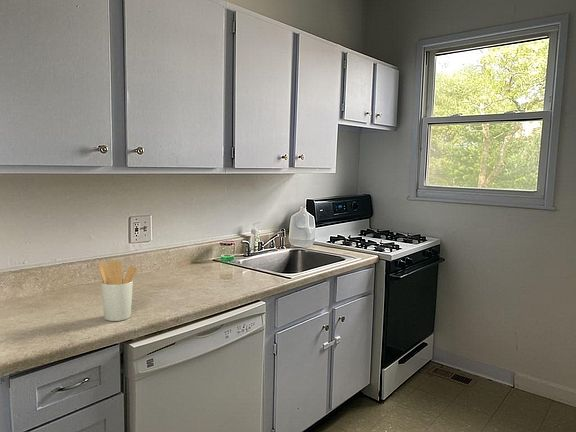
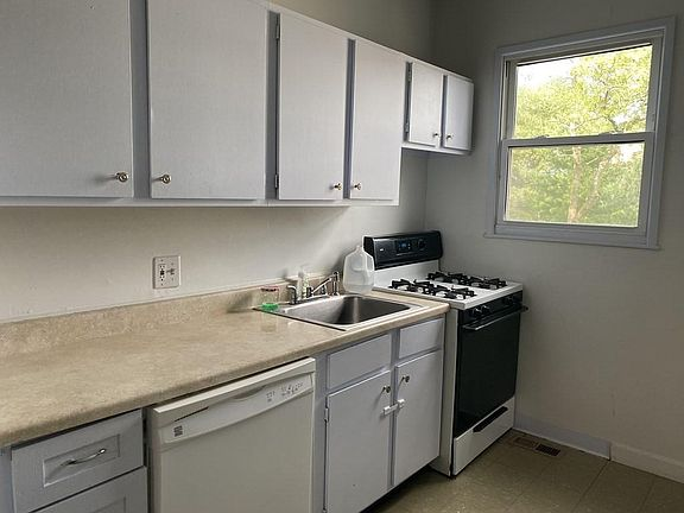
- utensil holder [98,260,138,322]
